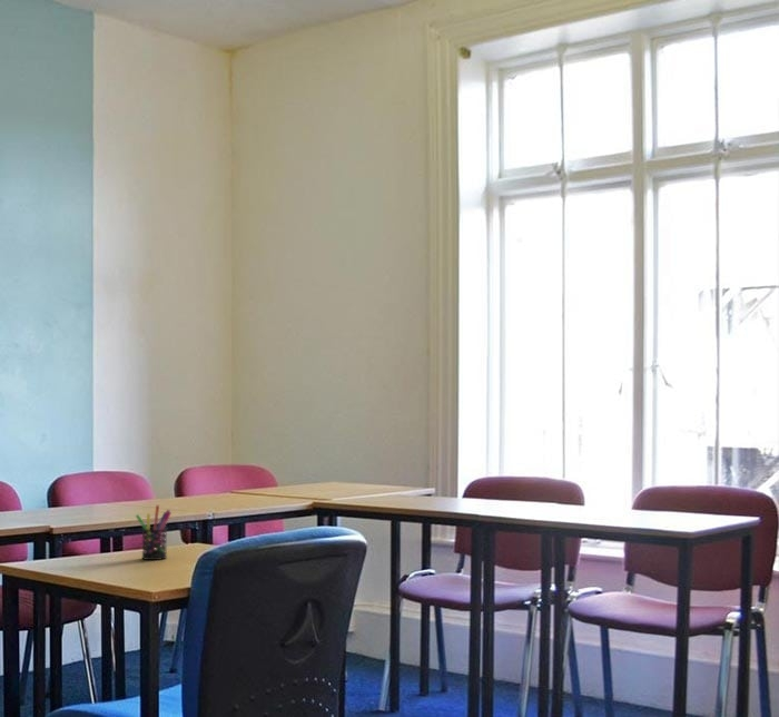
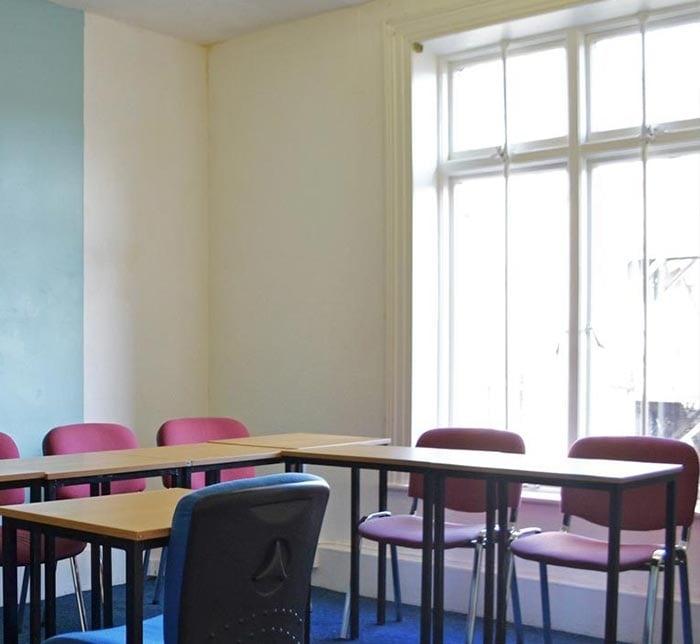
- pen holder [135,504,172,561]
